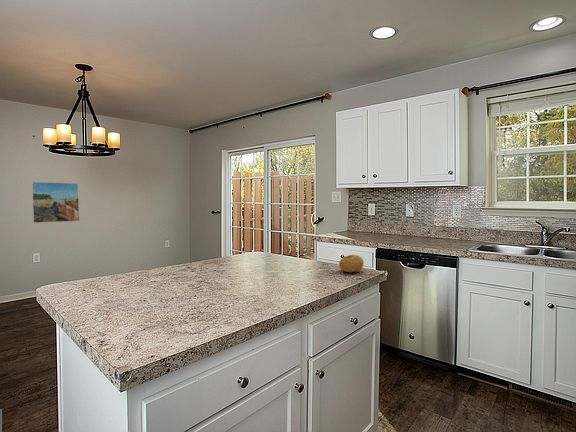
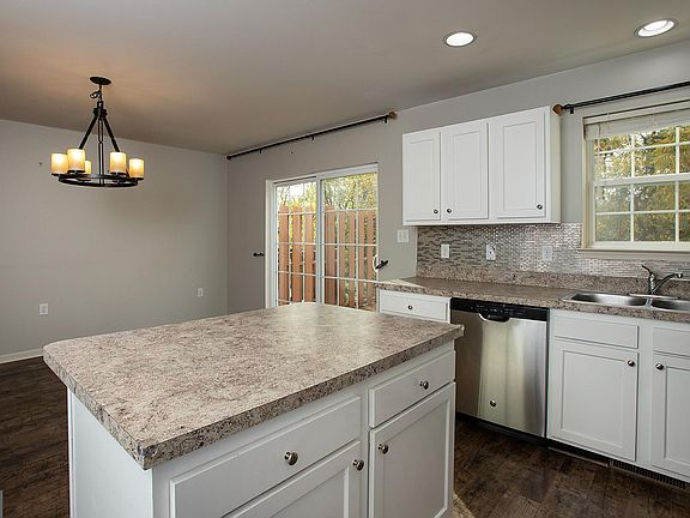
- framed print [31,181,80,224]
- fruit [338,254,365,273]
